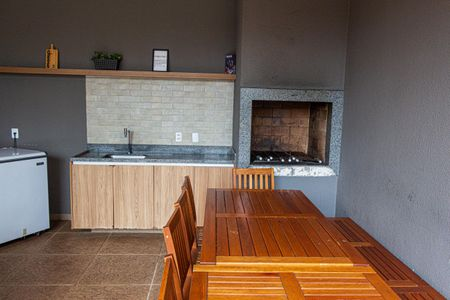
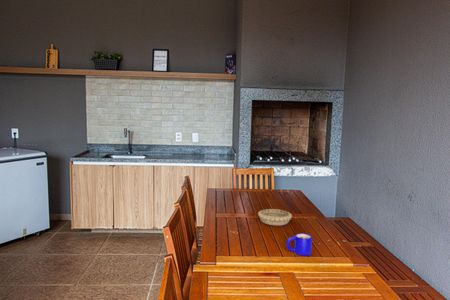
+ decorative bowl [257,208,293,226]
+ mug [285,232,313,256]
